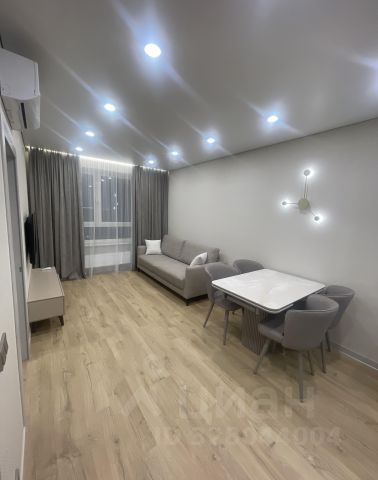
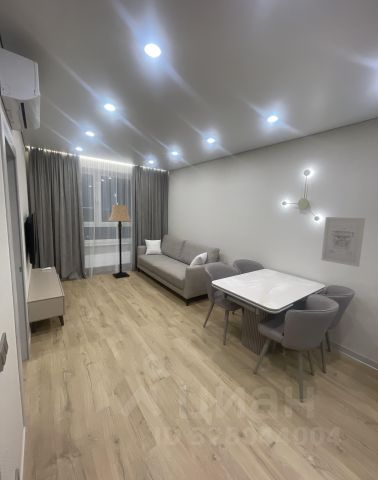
+ lamp [107,204,133,279]
+ wall art [320,216,366,268]
